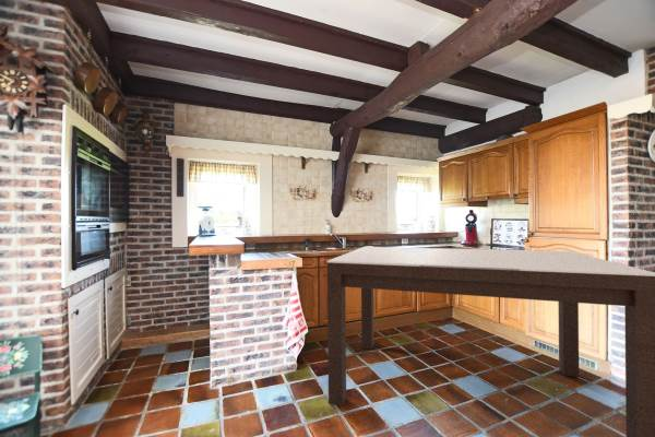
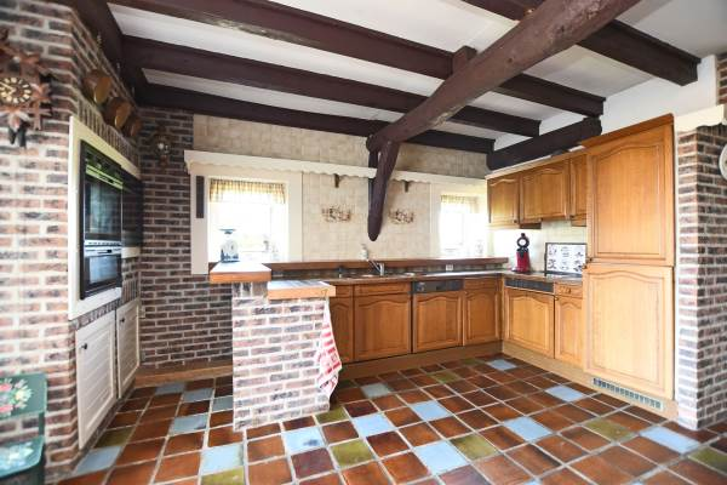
- dining table [326,246,655,437]
